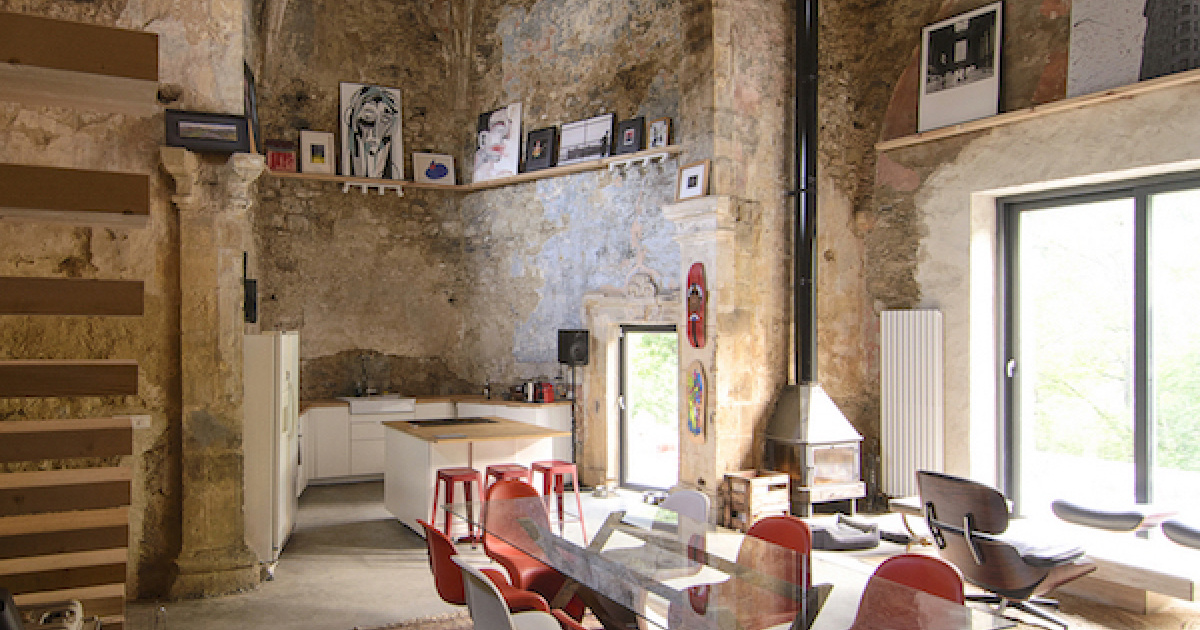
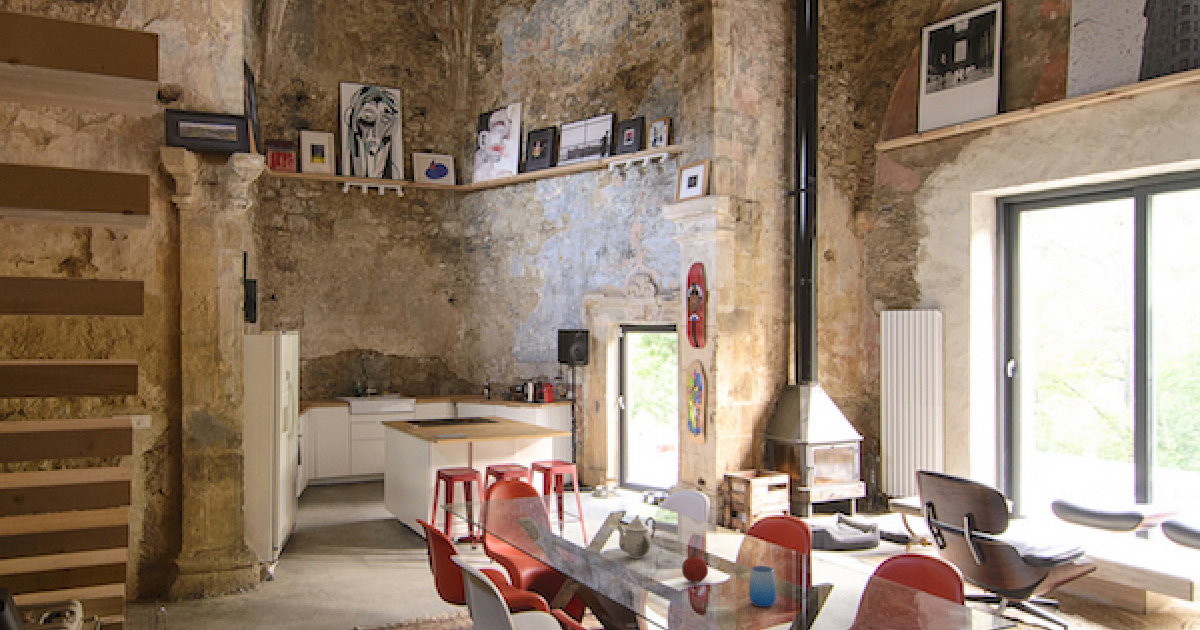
+ teapot [616,514,657,560]
+ fruit [681,554,709,584]
+ cup [748,565,777,608]
